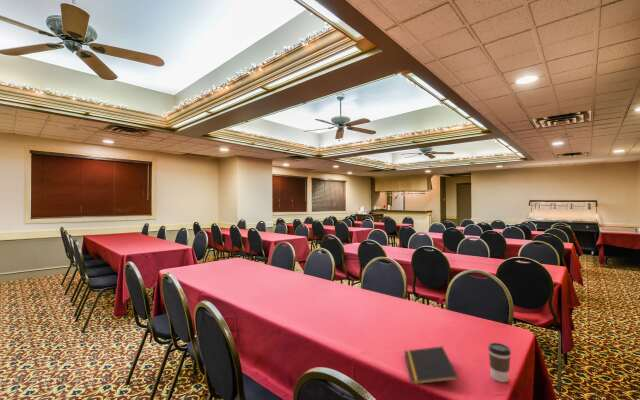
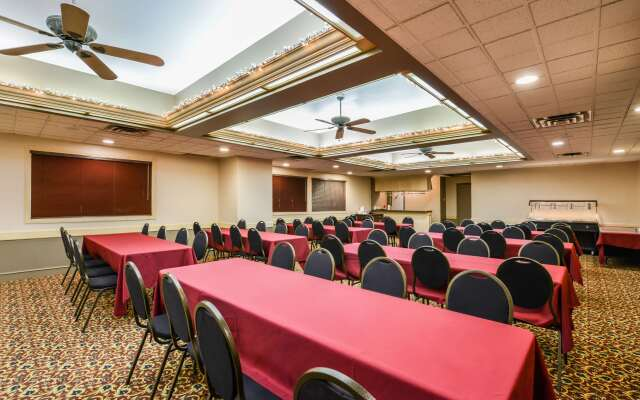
- notepad [403,345,459,385]
- coffee cup [487,342,512,383]
